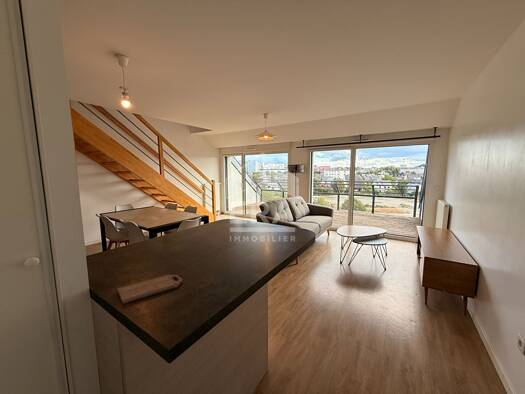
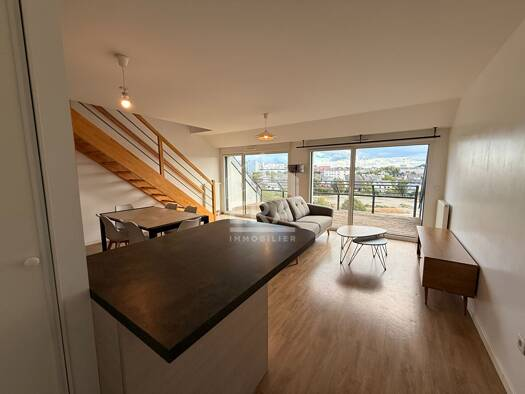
- cutting board [116,274,183,305]
